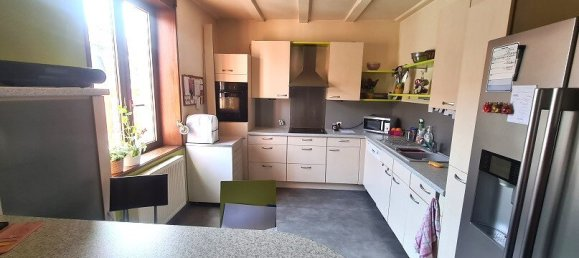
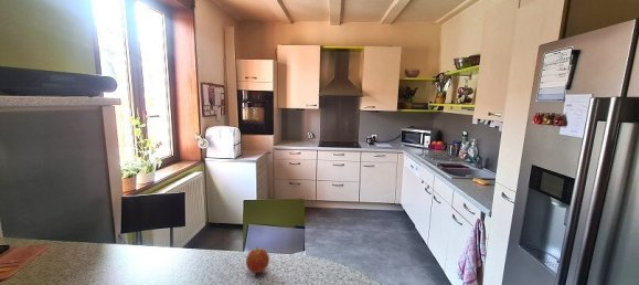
+ fruit [245,246,270,274]
